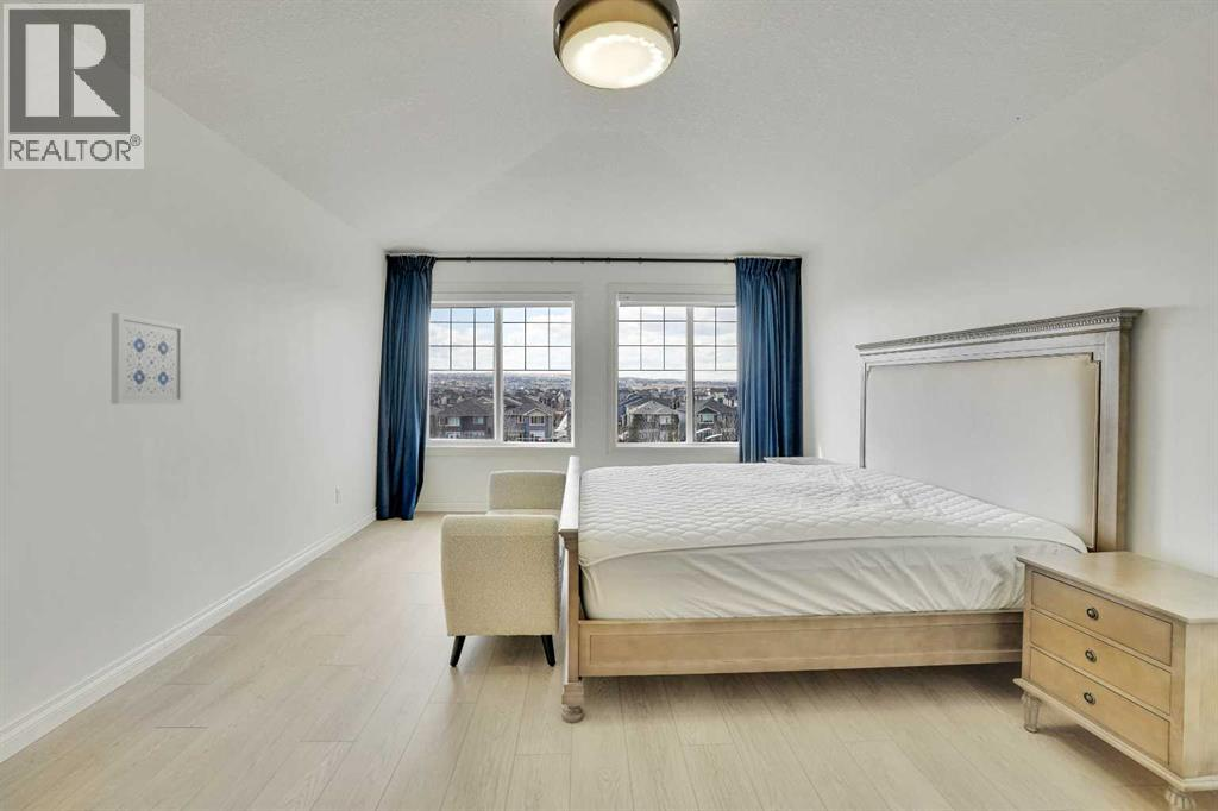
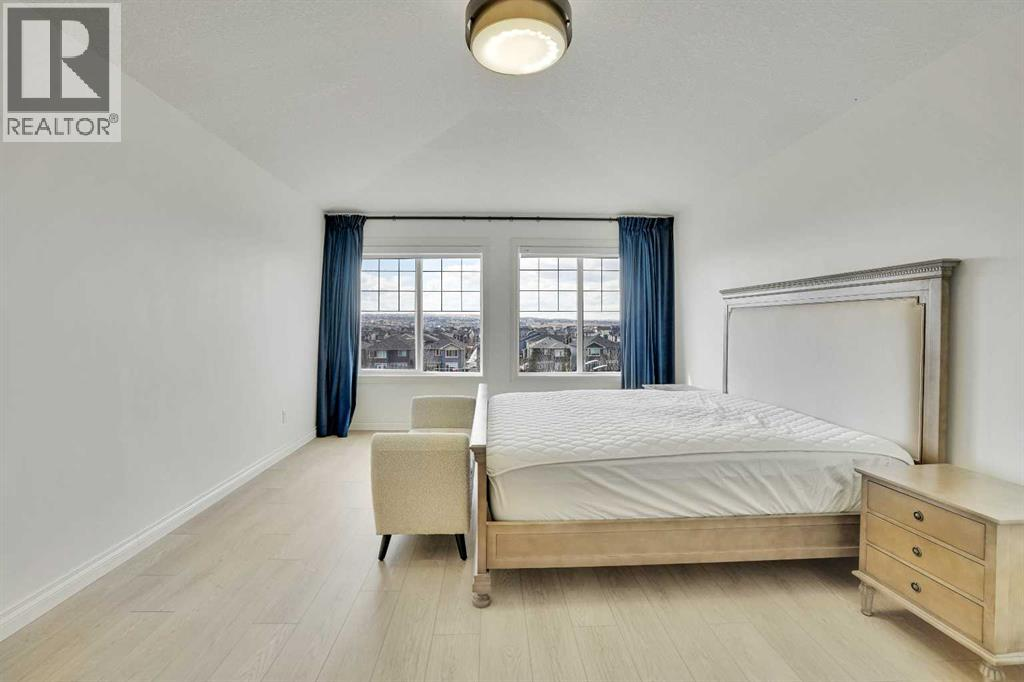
- wall art [109,312,186,406]
